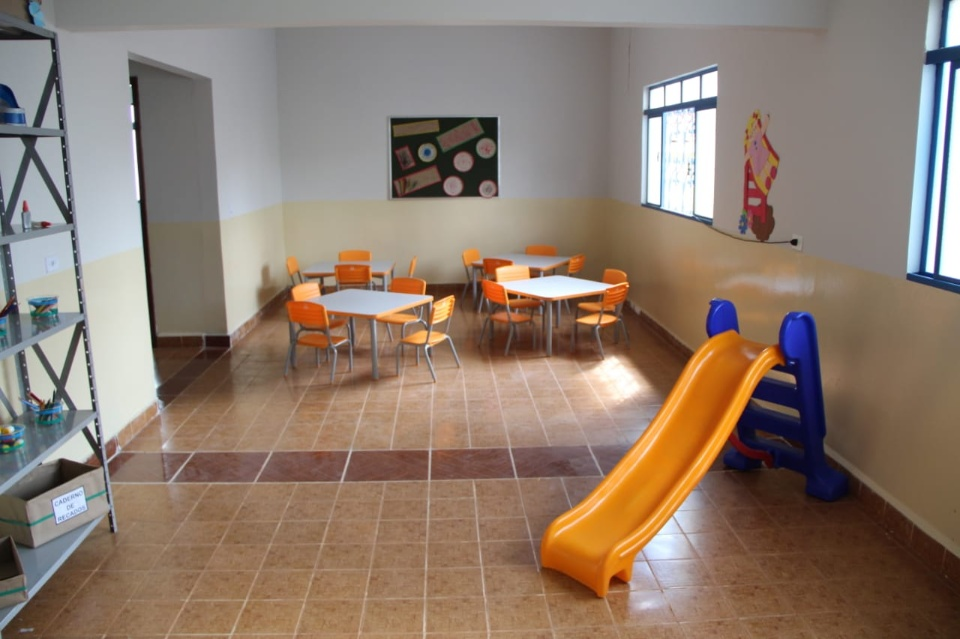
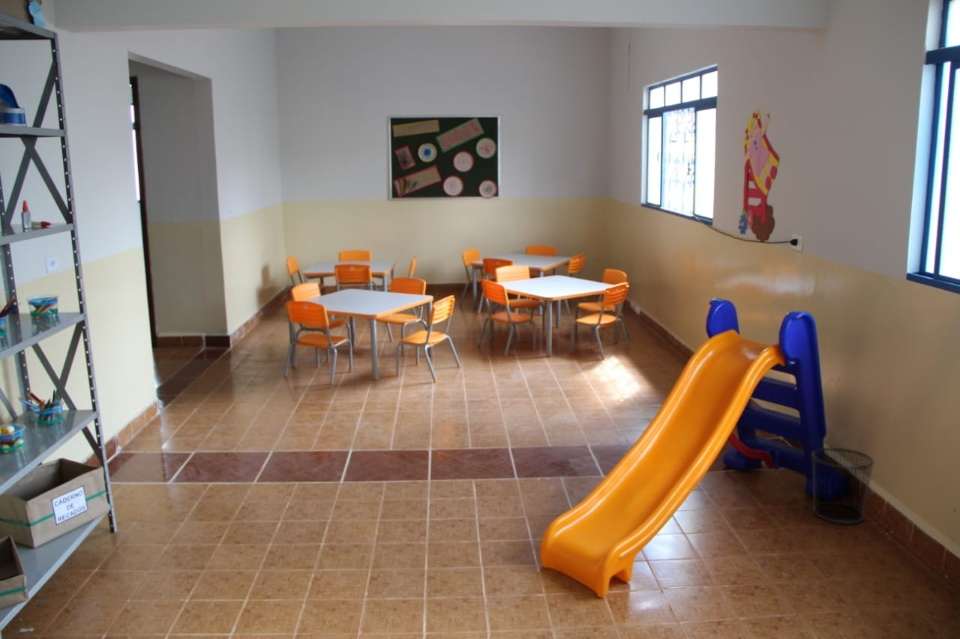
+ waste bin [811,447,875,525]
